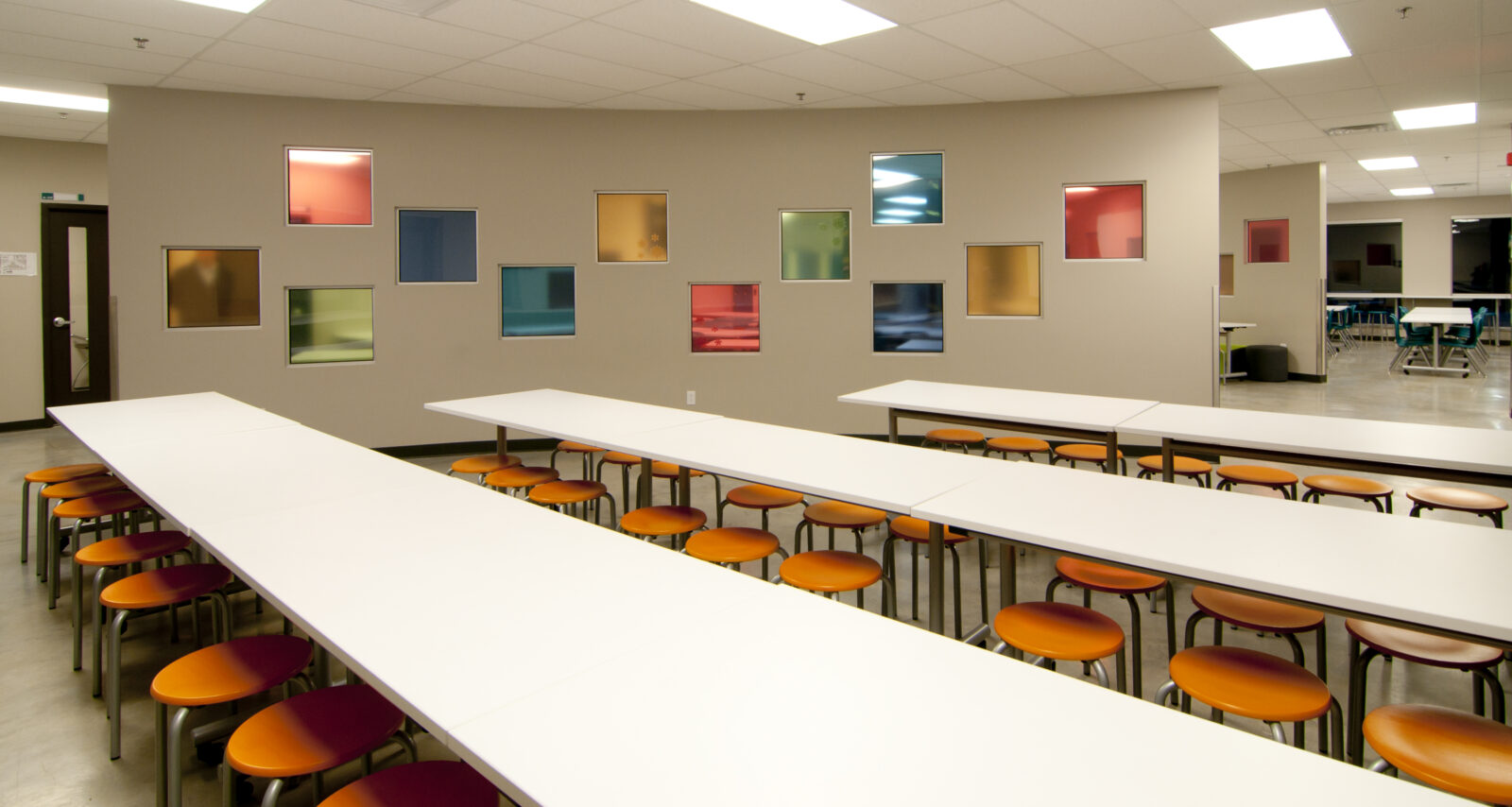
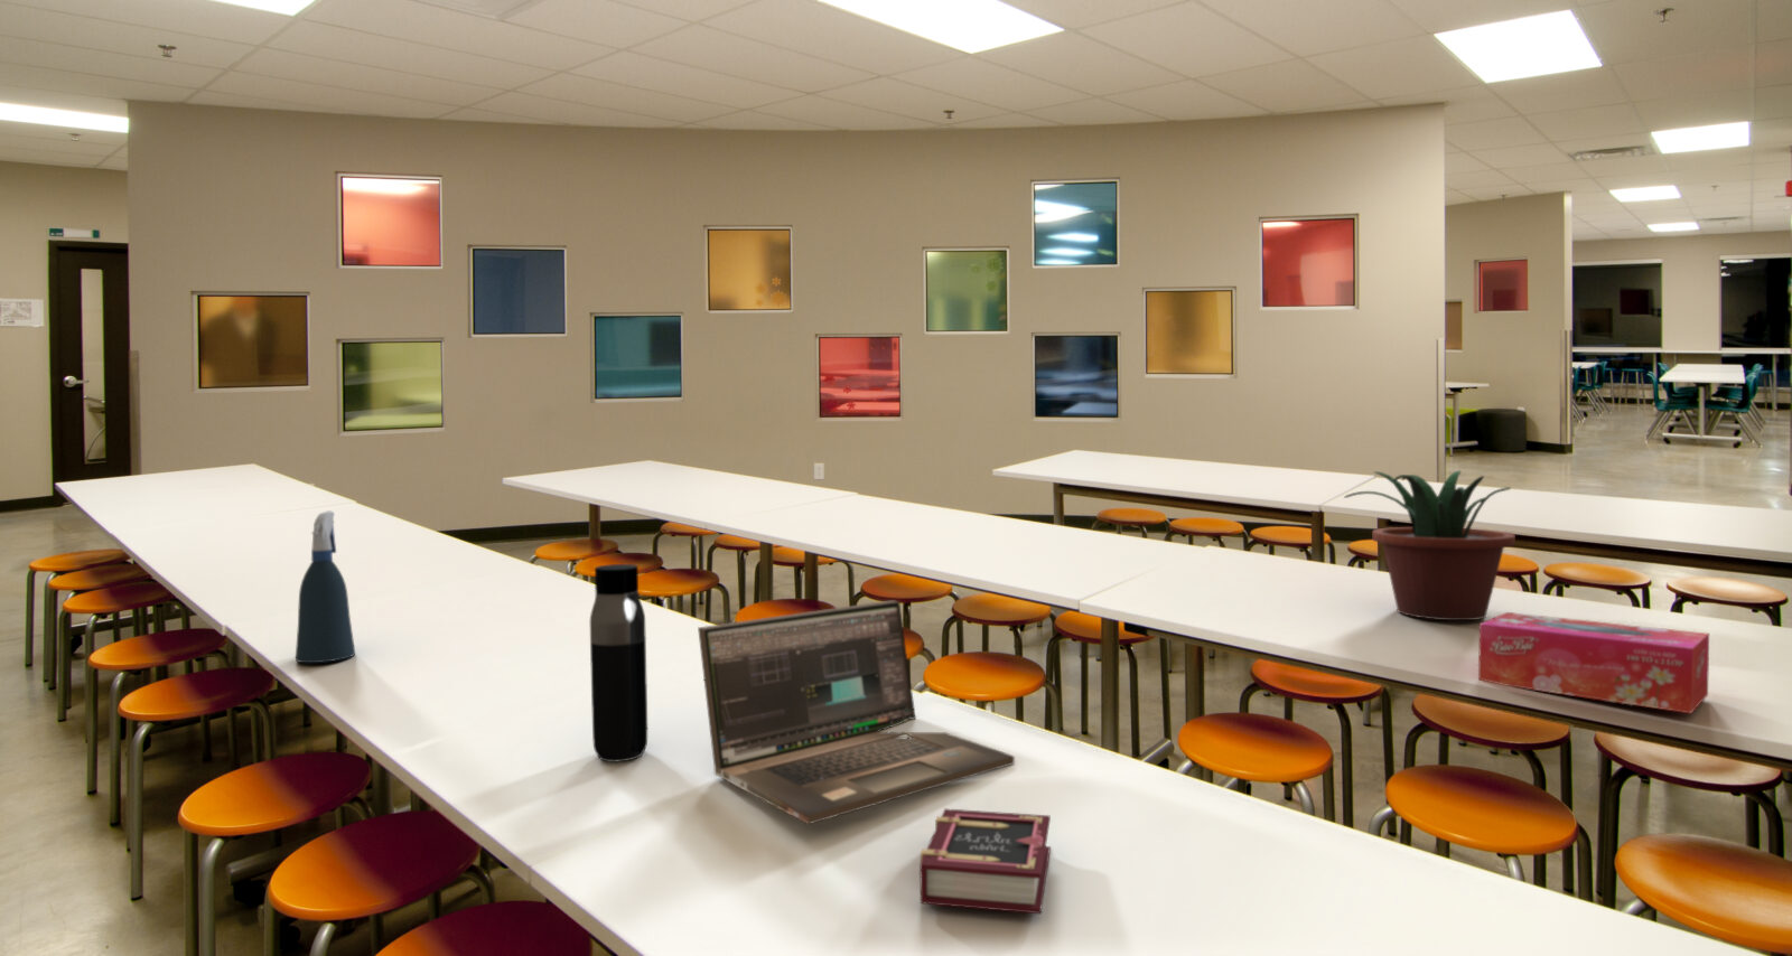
+ potted plant [1343,469,1517,621]
+ tissue box [1477,611,1710,716]
+ water bottle [589,563,648,763]
+ laptop [697,599,1016,825]
+ spray bottle [295,509,357,663]
+ book [919,807,1051,915]
